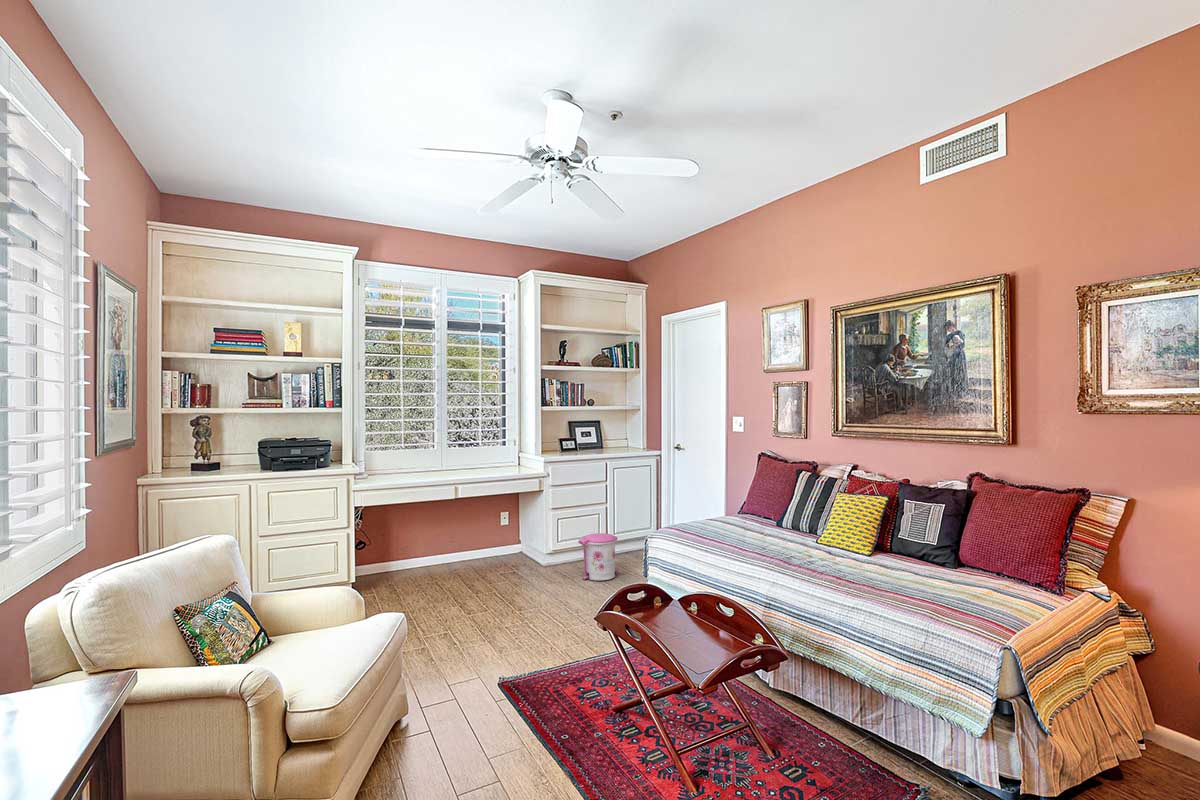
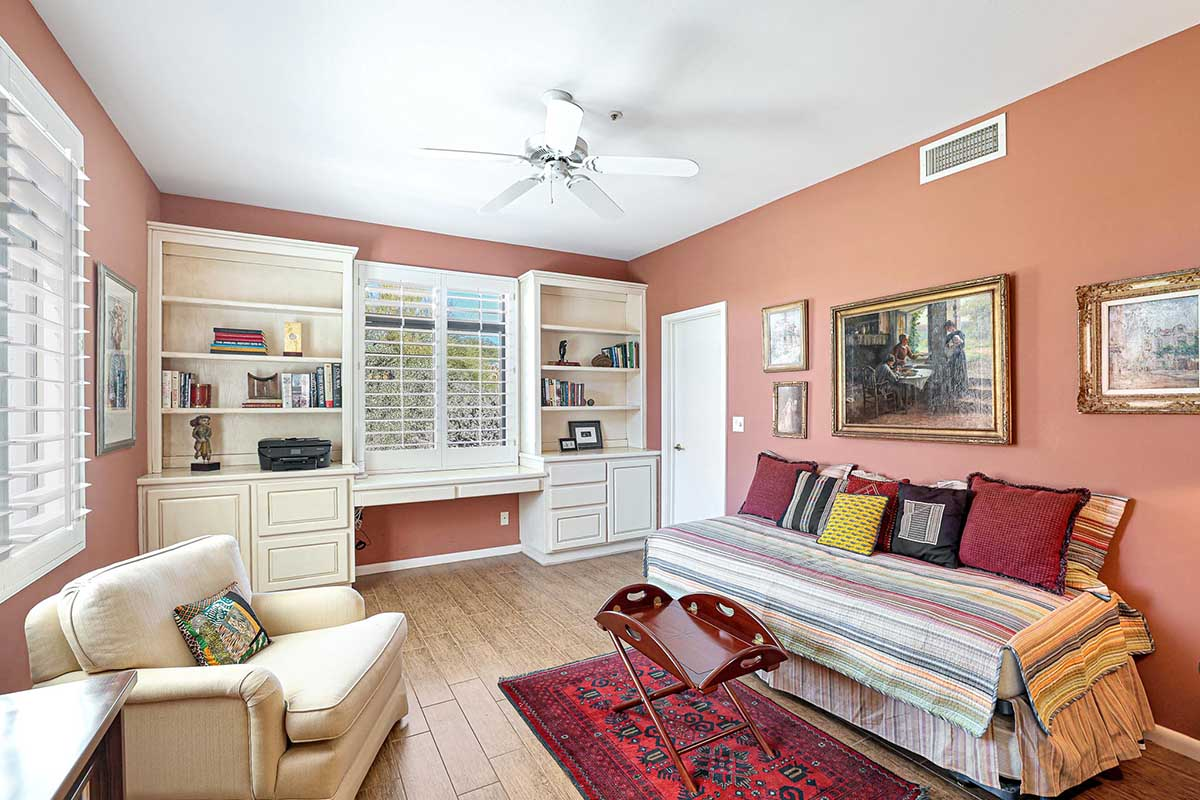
- trash can [577,532,620,582]
